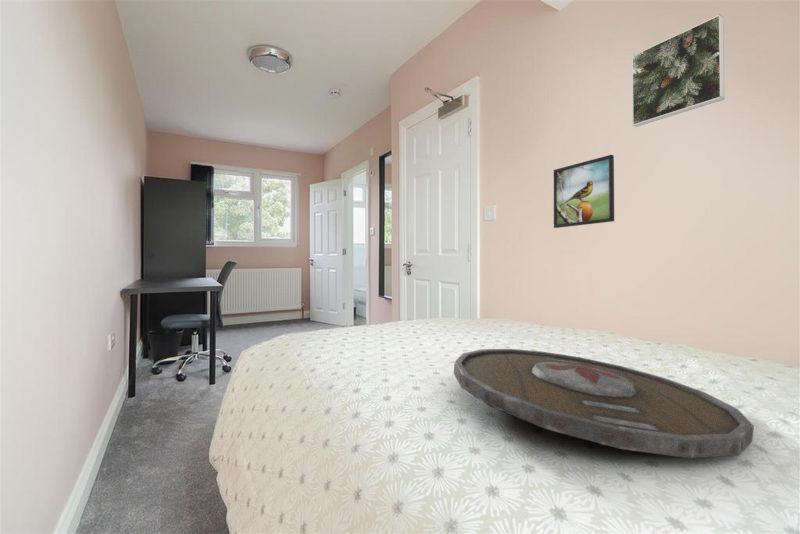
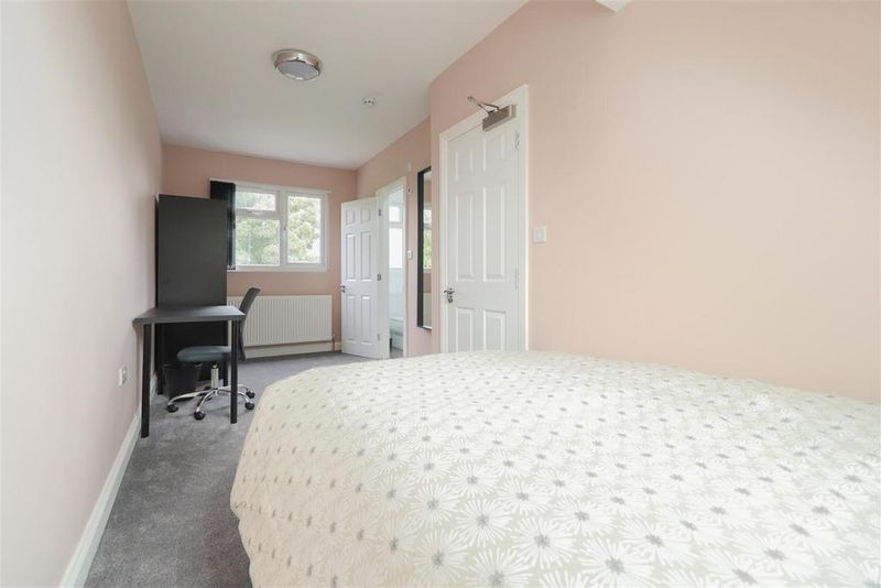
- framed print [552,154,615,229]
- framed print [631,13,726,128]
- serving tray [453,348,755,460]
